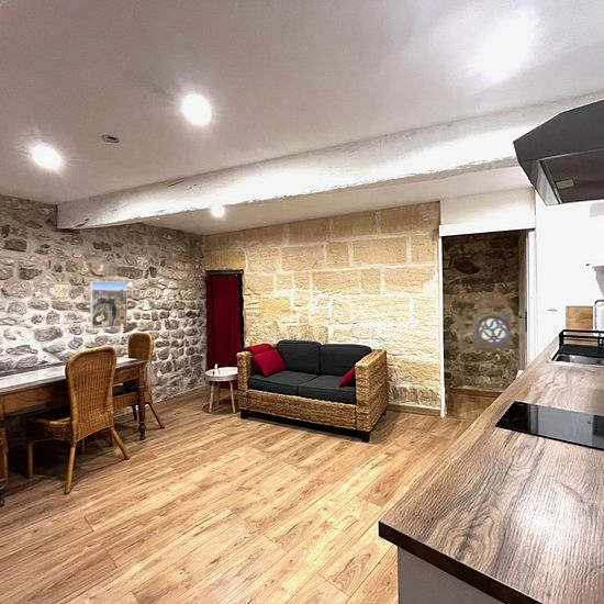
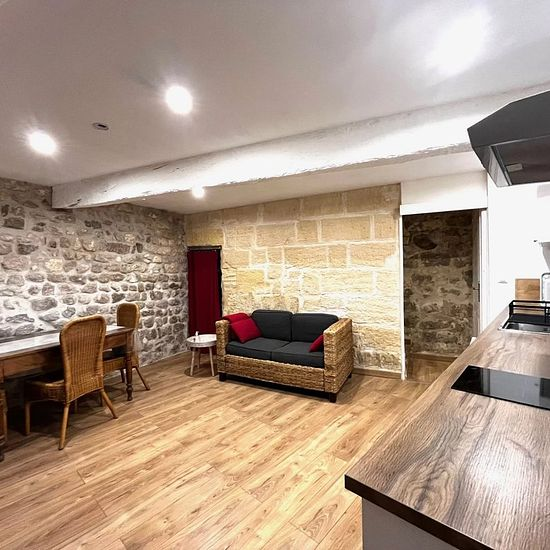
- wall ornament [471,313,512,349]
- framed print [89,280,128,329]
